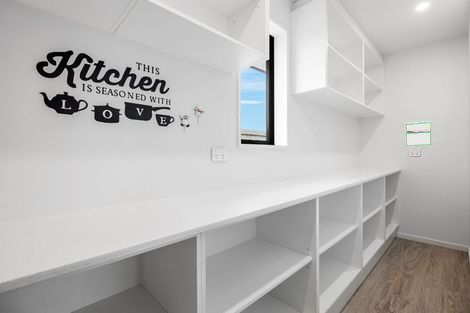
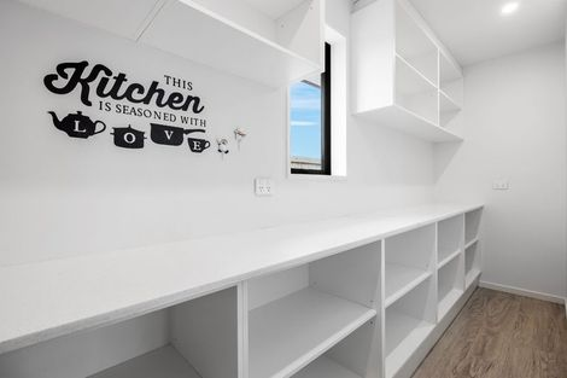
- calendar [405,120,432,147]
